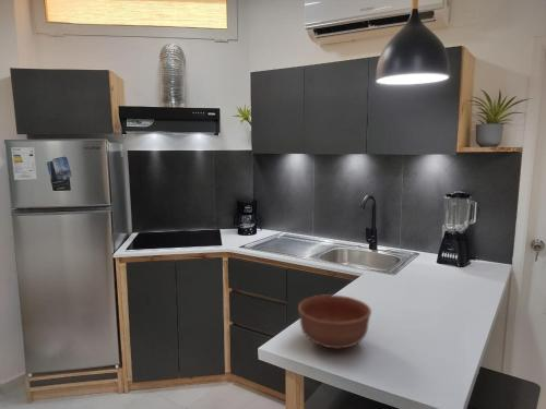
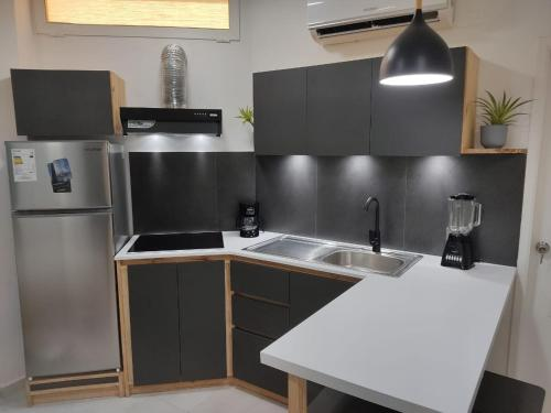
- bowl [297,293,372,350]
